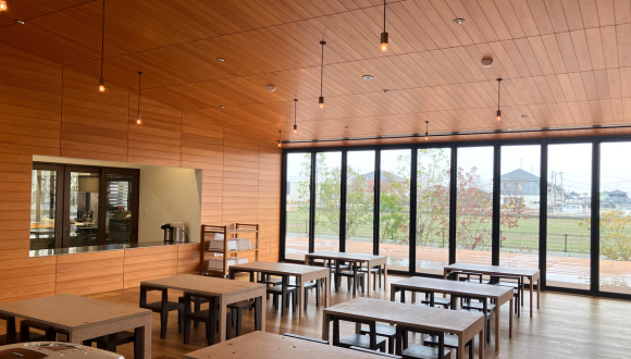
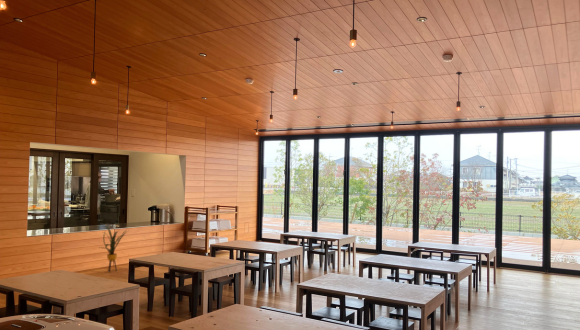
+ house plant [99,225,129,273]
